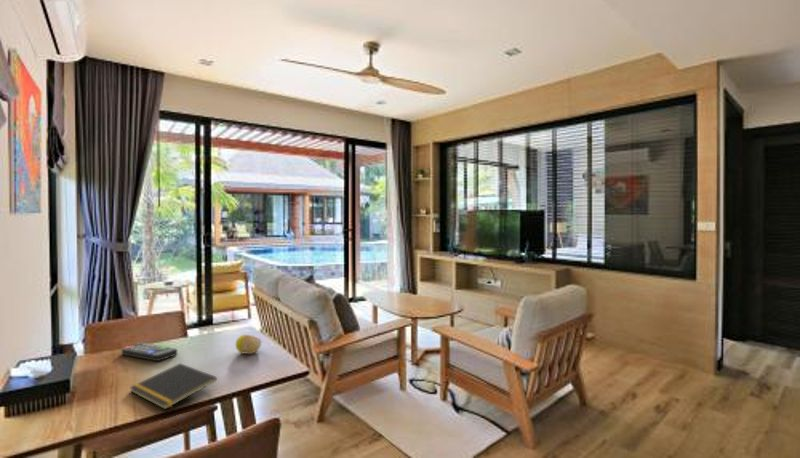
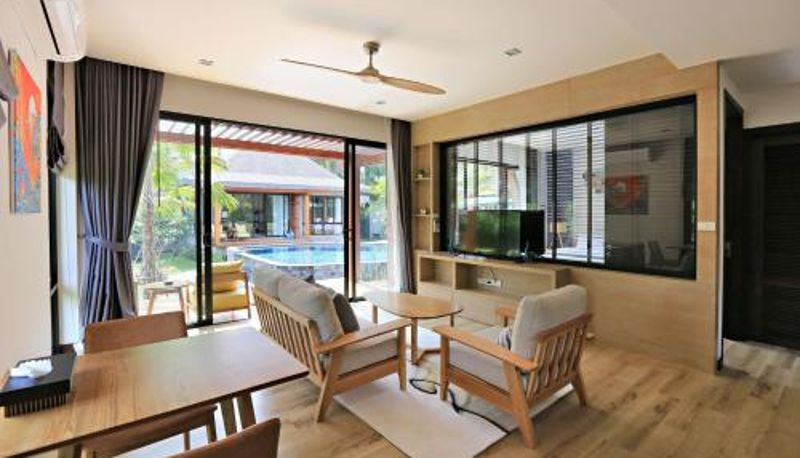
- fruit [235,333,262,355]
- remote control [121,342,178,362]
- notepad [128,362,218,410]
